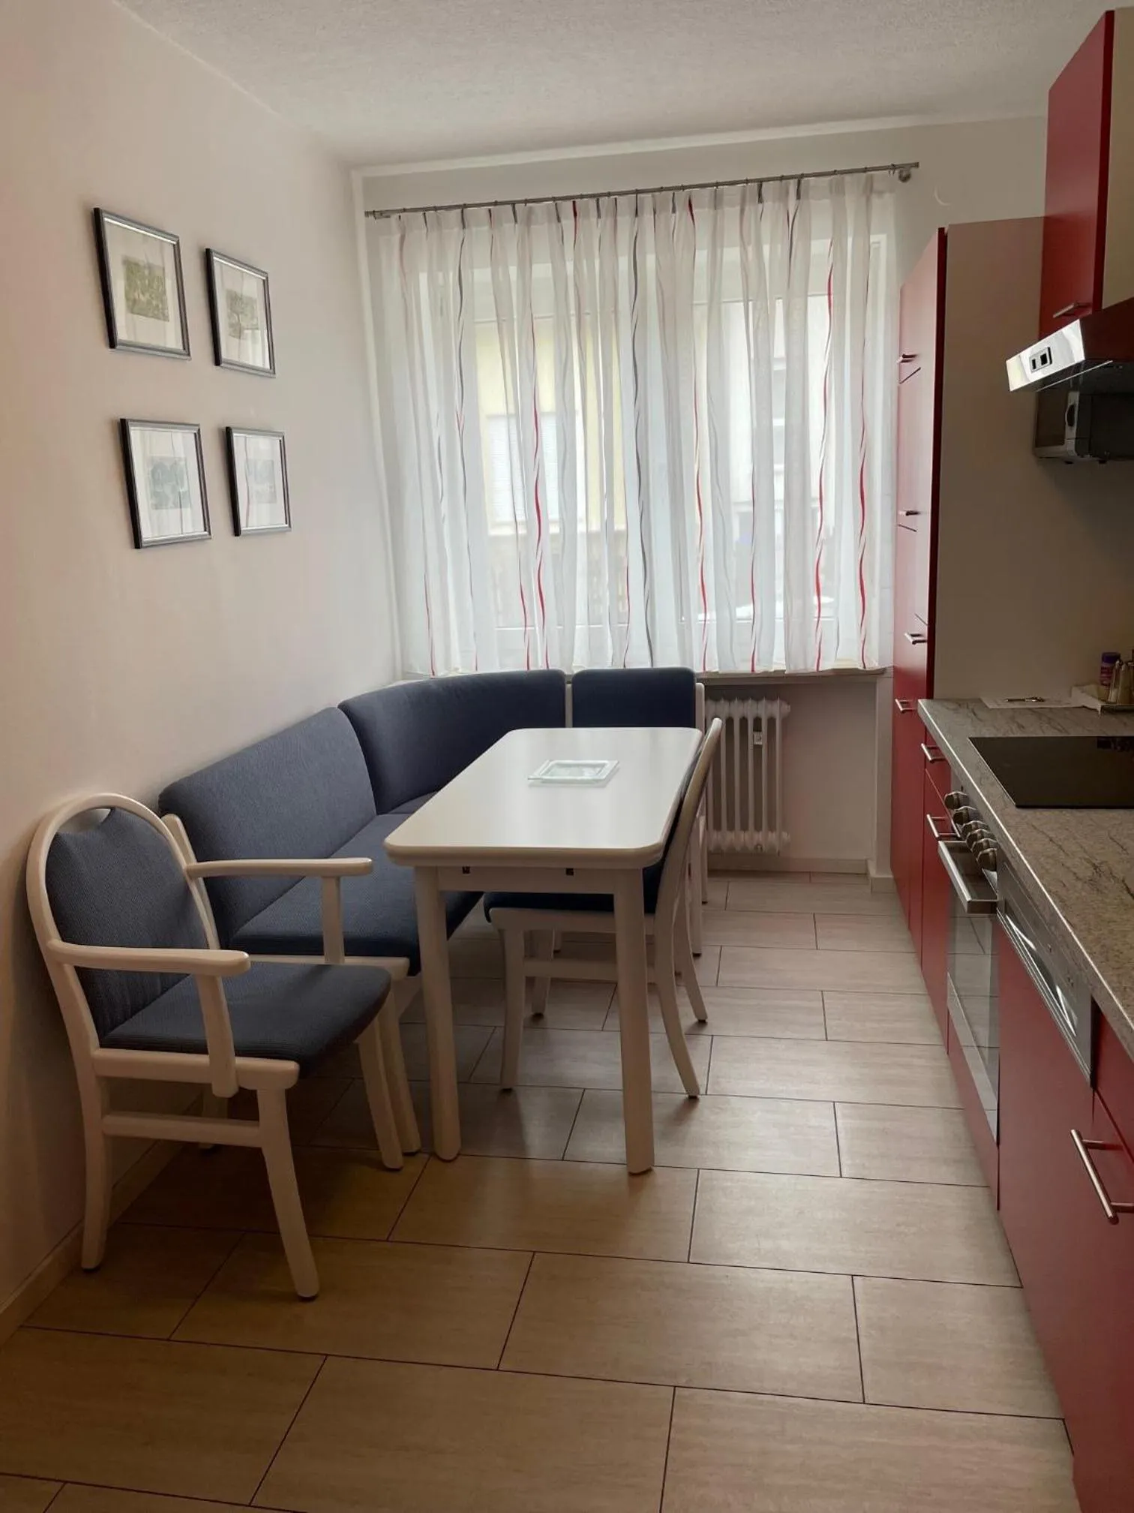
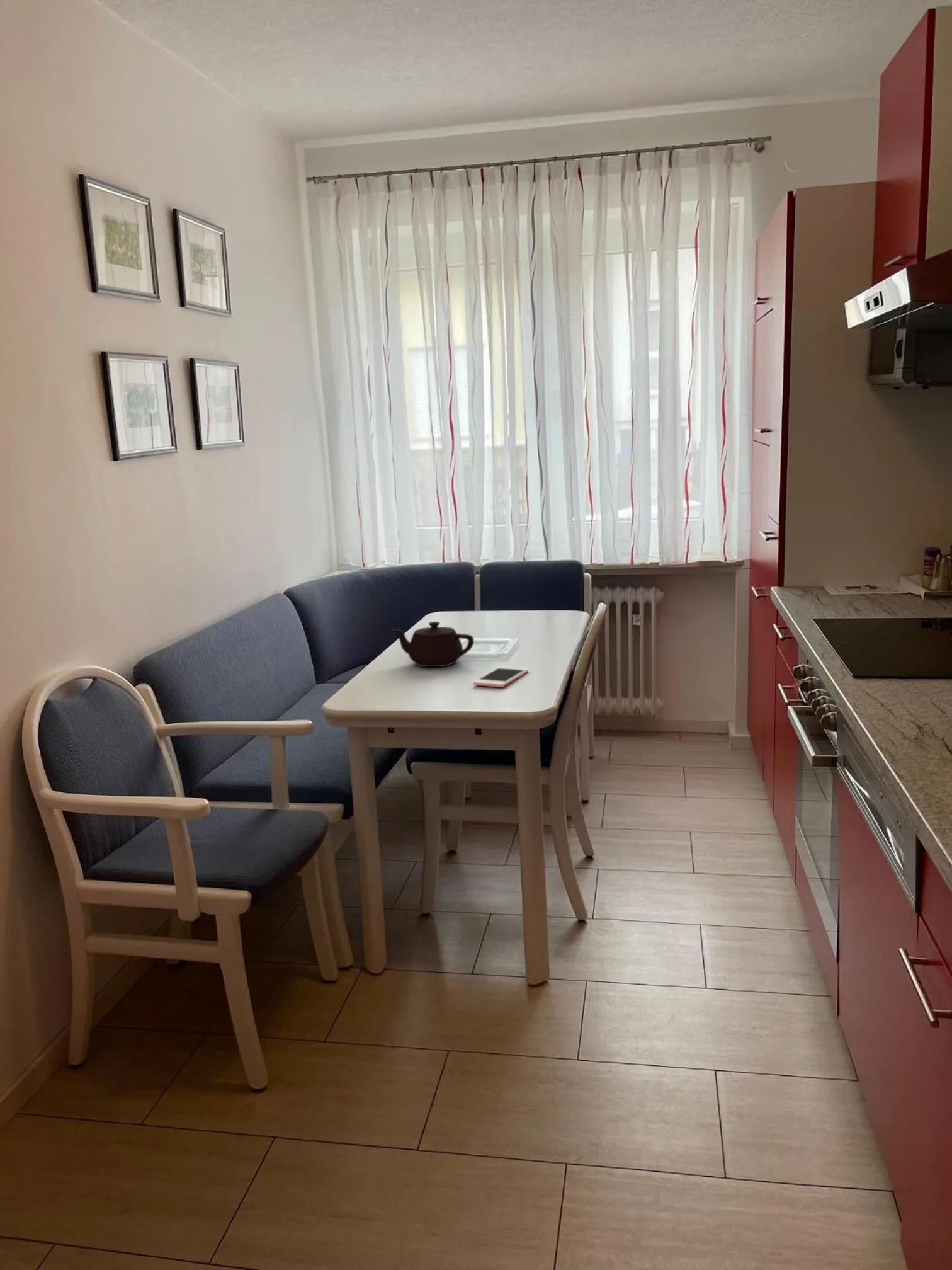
+ cell phone [473,666,529,688]
+ teapot [391,621,475,668]
